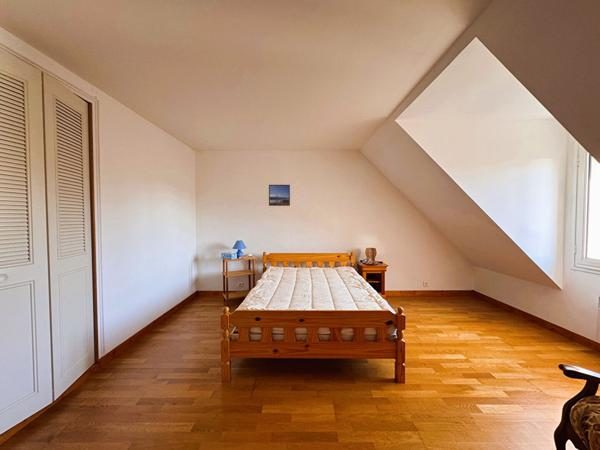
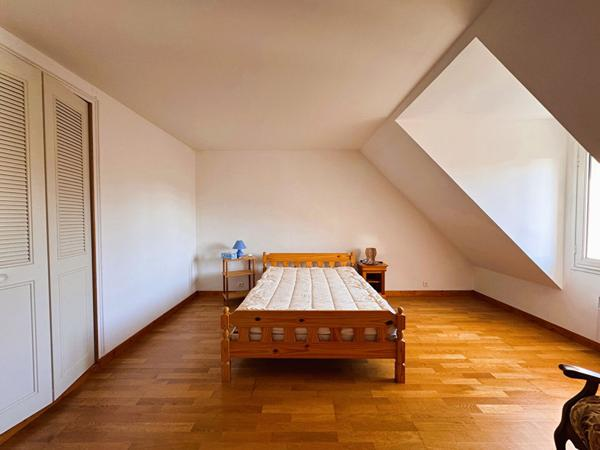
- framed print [268,184,291,207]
